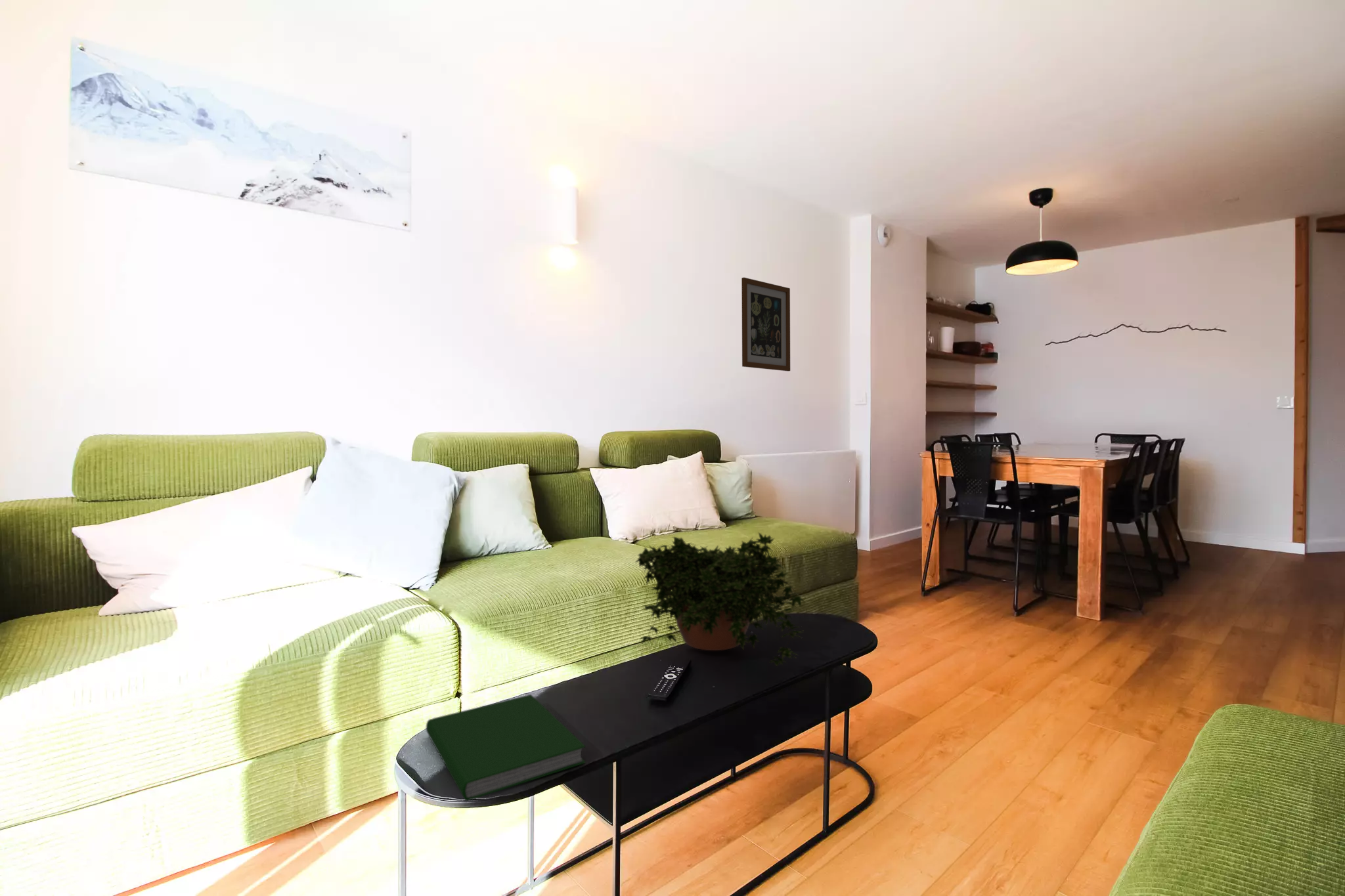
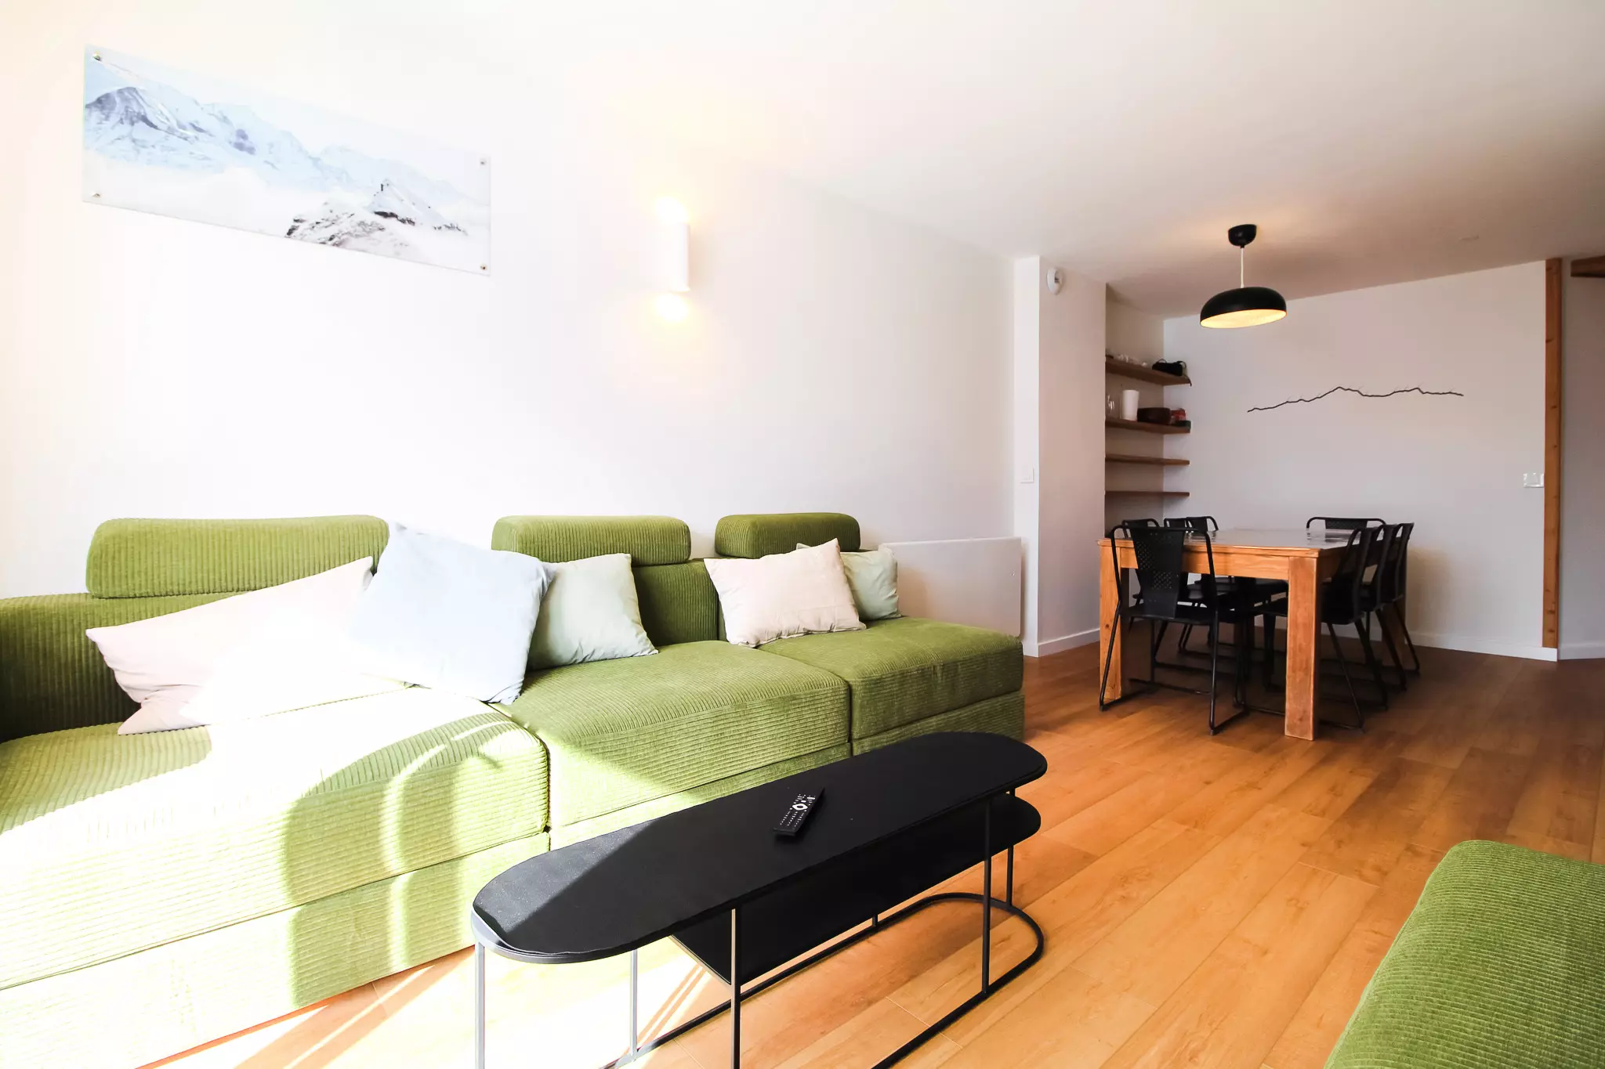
- wall art [741,277,791,372]
- potted plant [634,532,805,667]
- hardcover book [426,694,586,801]
